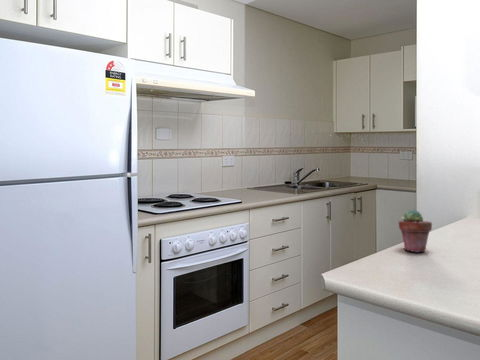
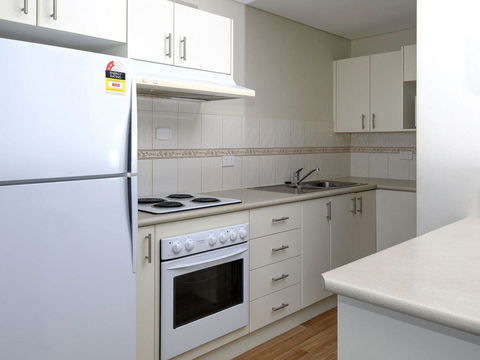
- potted succulent [398,209,433,253]
